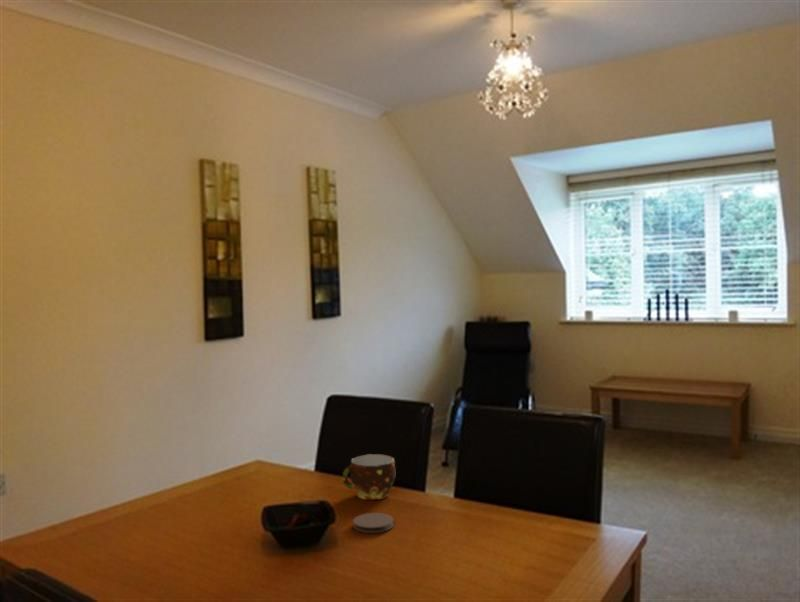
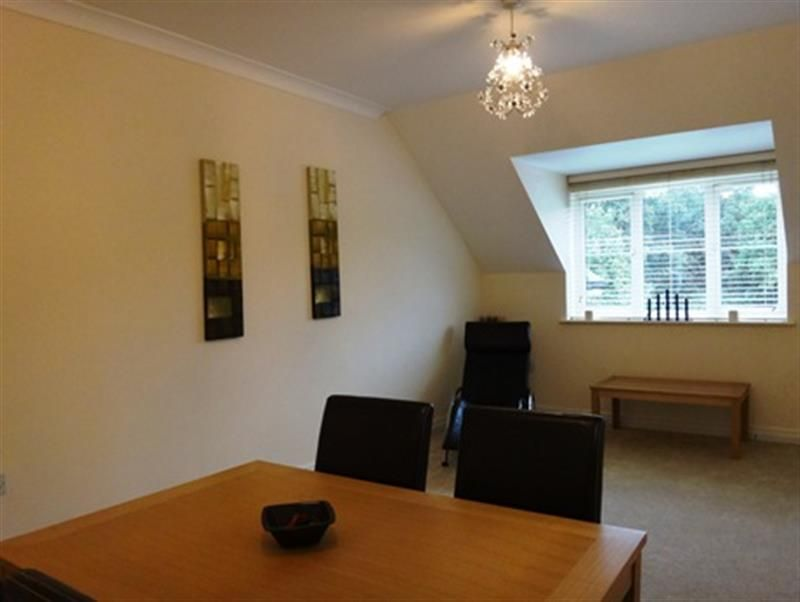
- coaster [352,512,395,534]
- cup [342,453,396,501]
